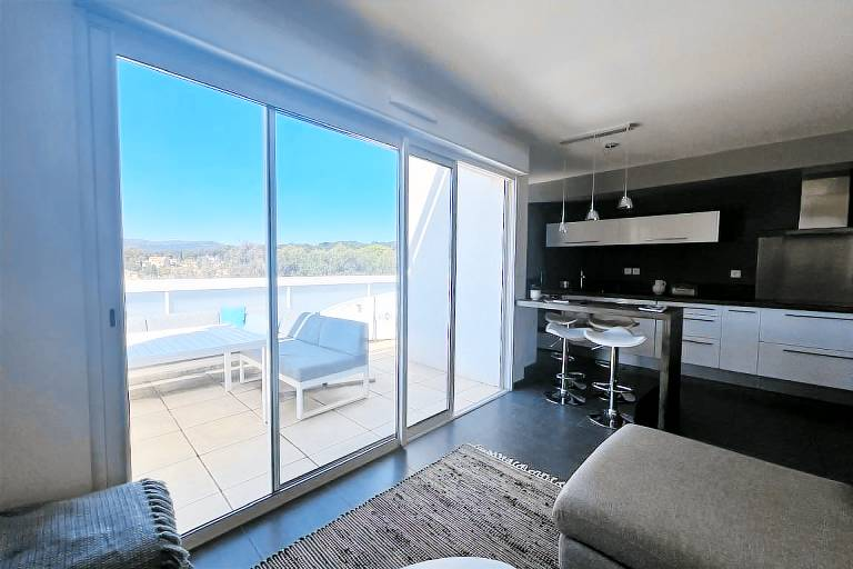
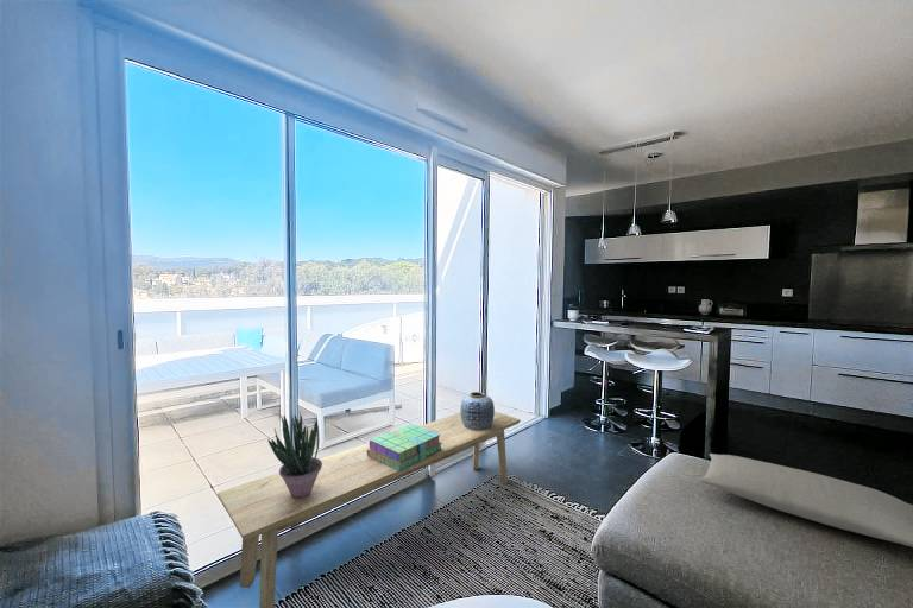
+ pillow [697,452,913,549]
+ vase [459,391,496,430]
+ potted plant [266,411,322,499]
+ bench [216,411,522,608]
+ stack of books [367,423,442,471]
